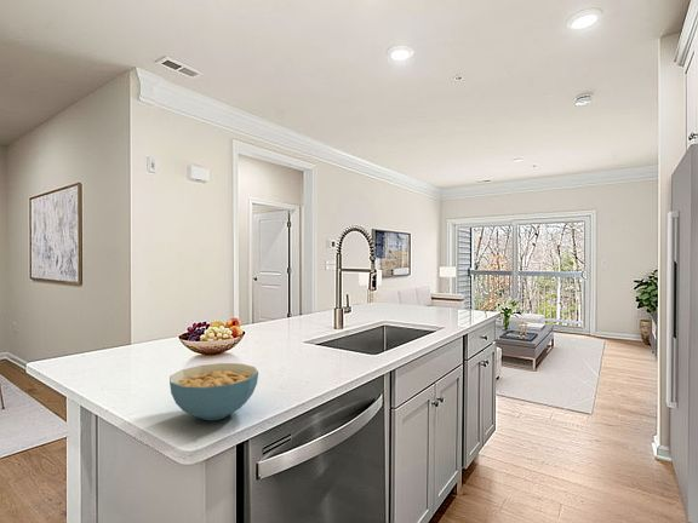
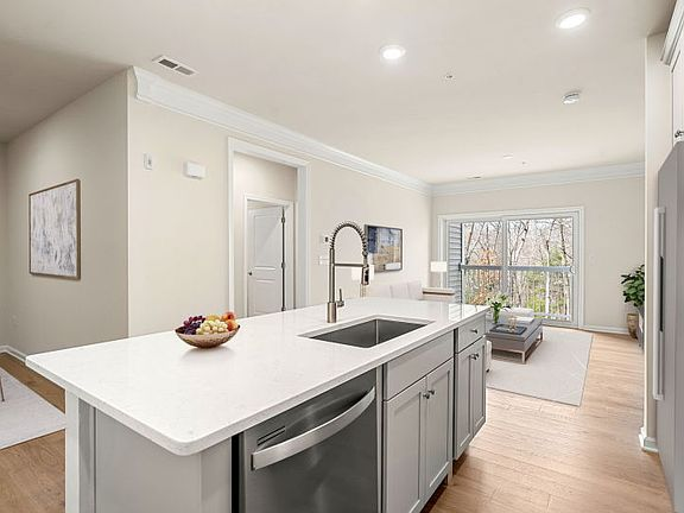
- cereal bowl [168,362,259,421]
